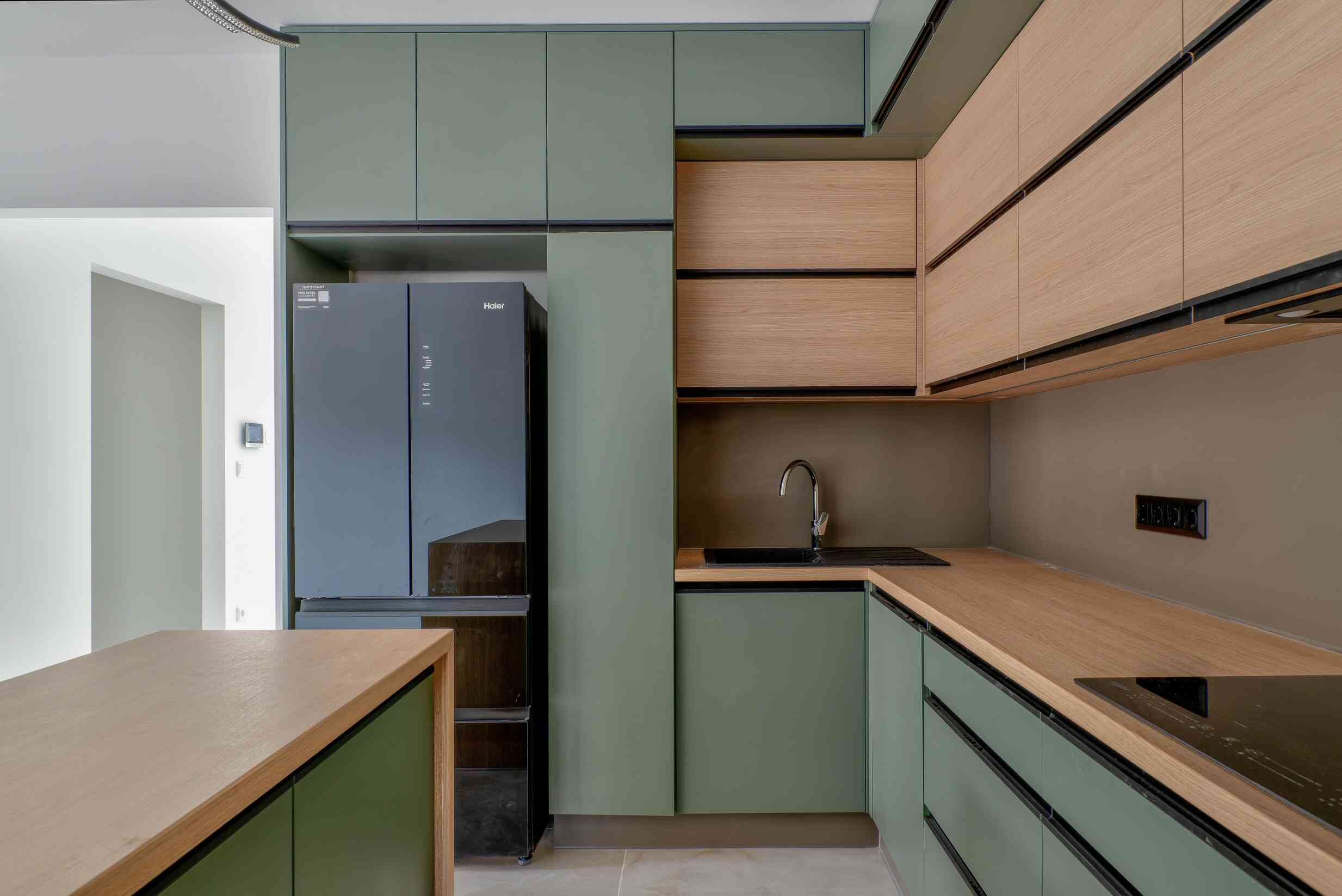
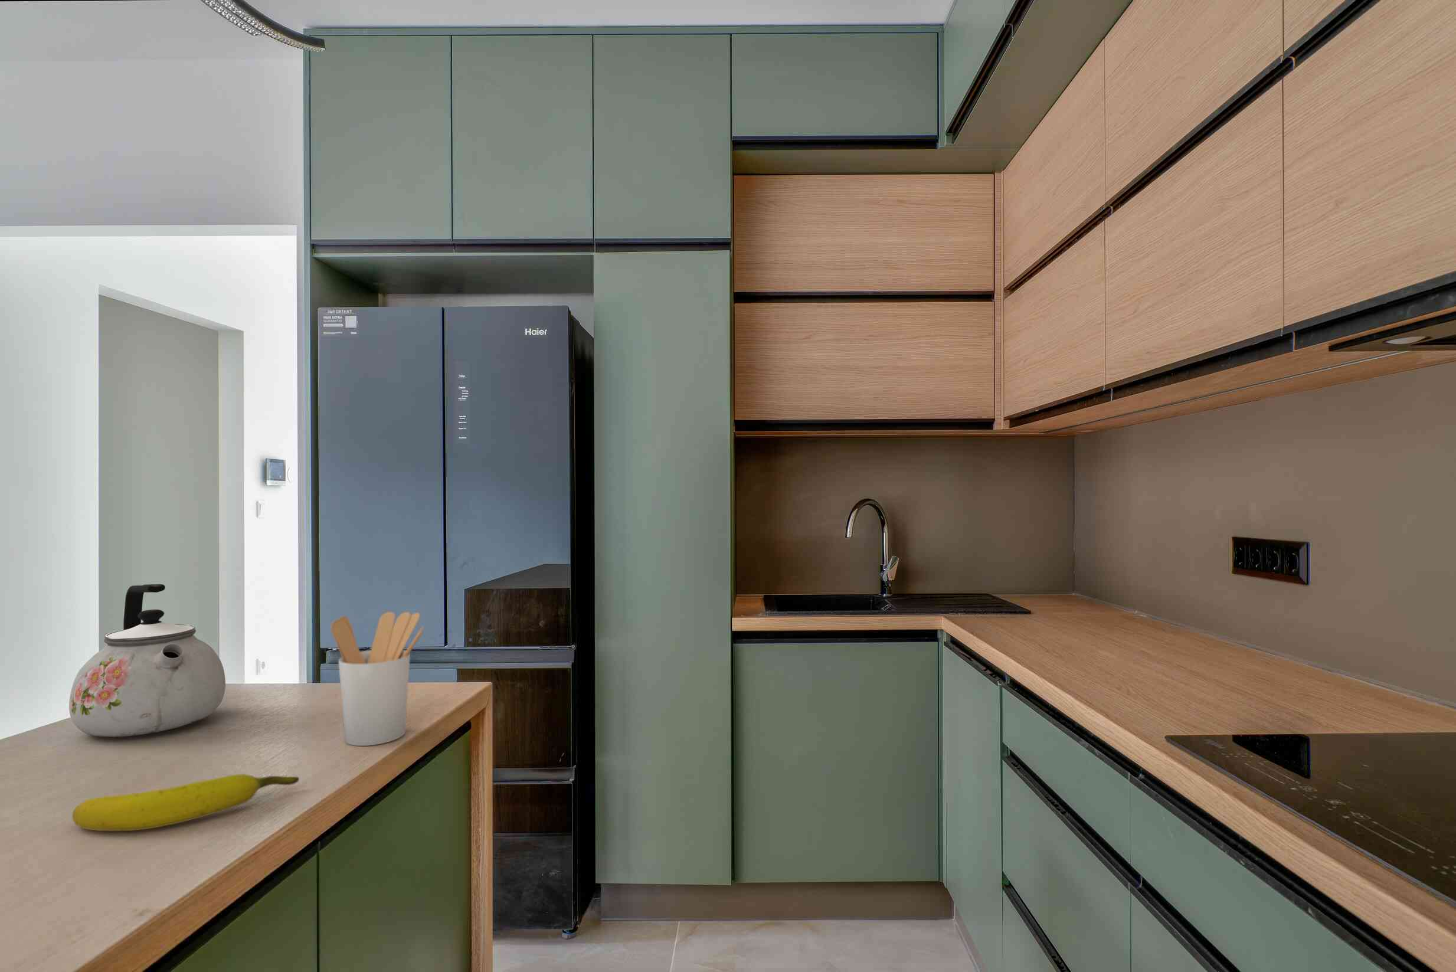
+ utensil holder [330,612,424,746]
+ banana [72,773,299,832]
+ kettle [68,584,226,737]
